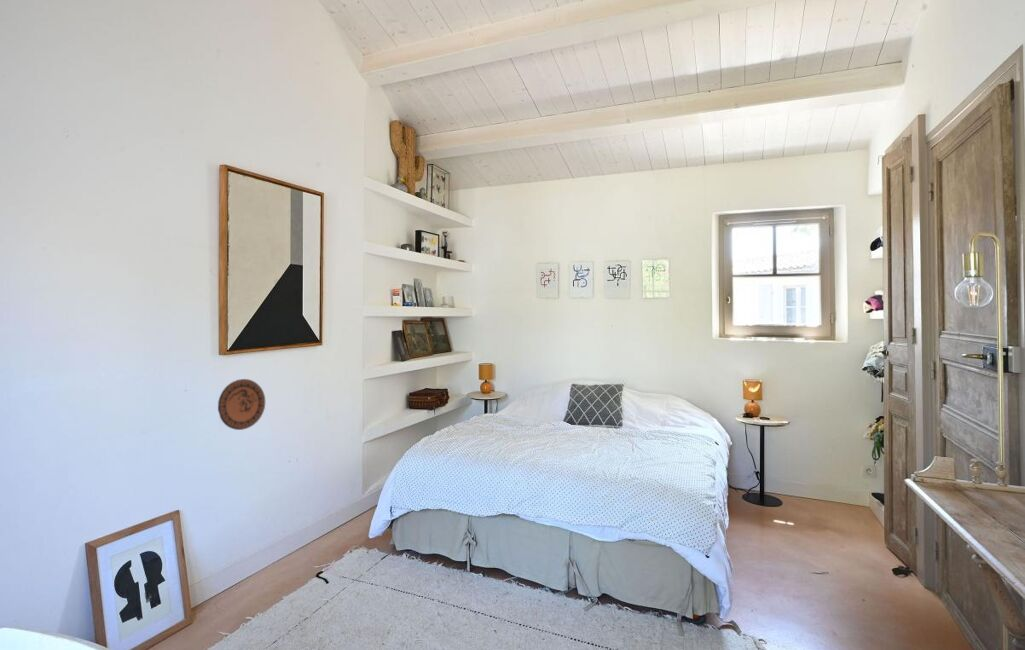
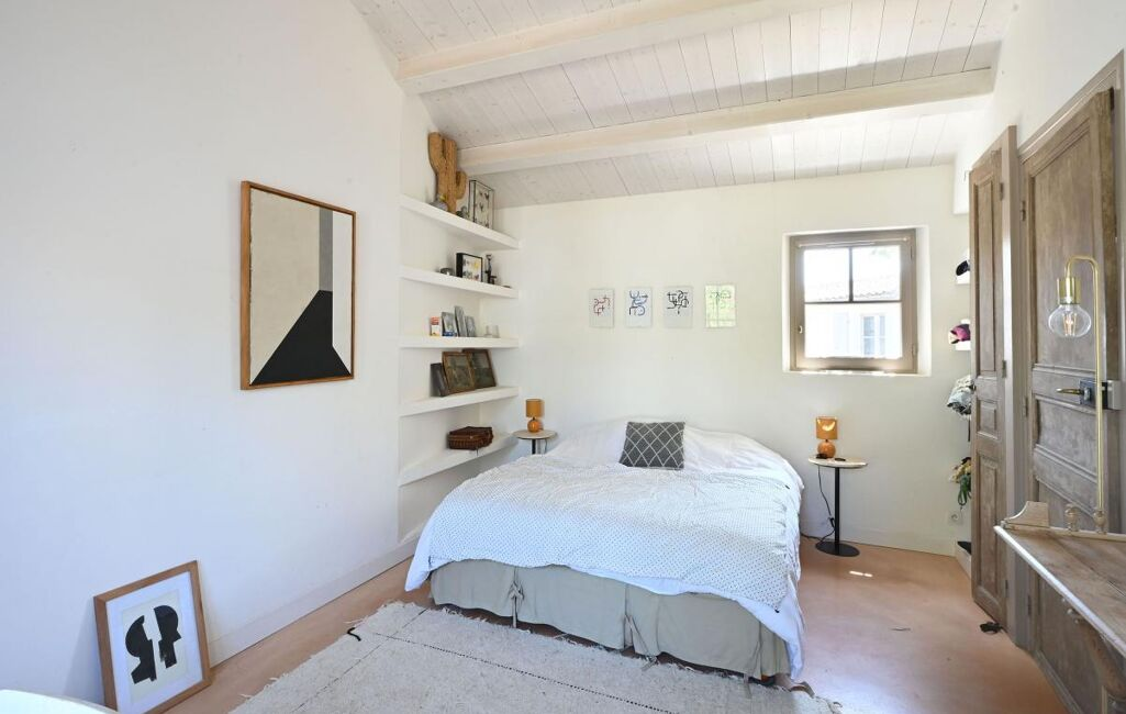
- decorative plate [217,378,266,431]
